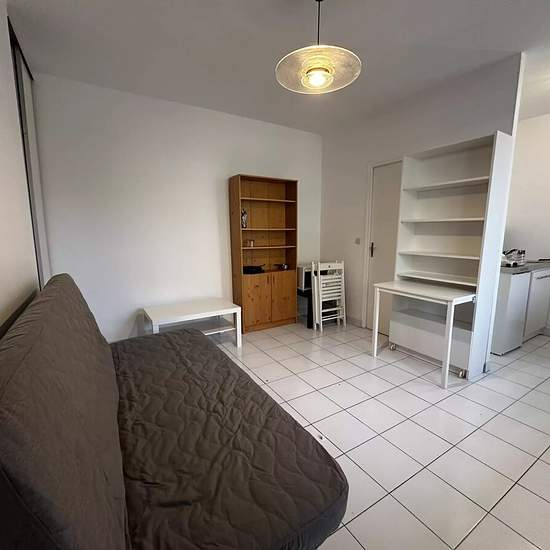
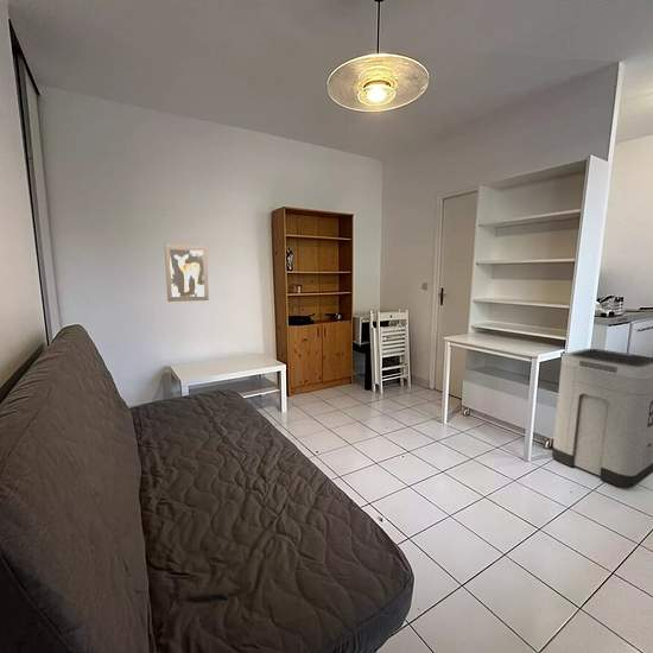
+ trash can [551,348,653,489]
+ wall art [164,243,210,303]
